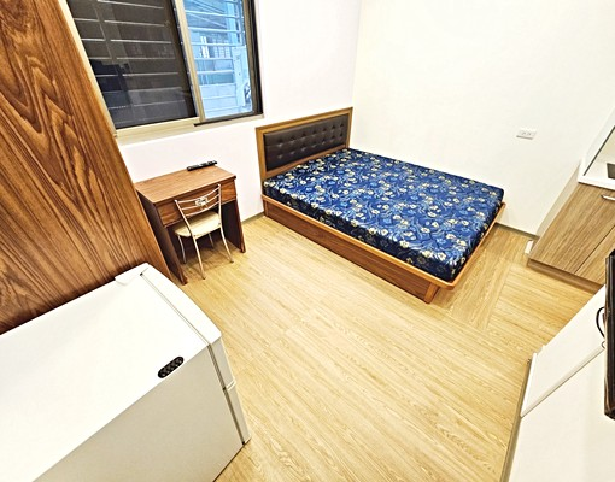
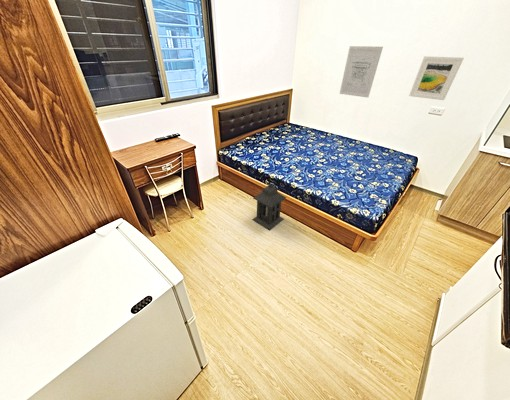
+ lantern [251,182,287,231]
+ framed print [408,55,465,101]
+ wall art [339,45,384,99]
